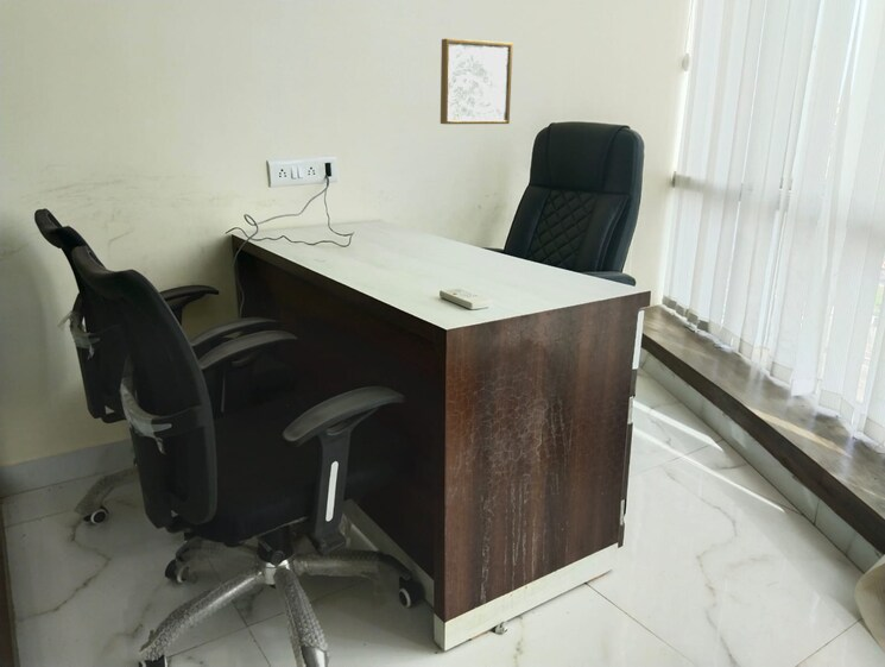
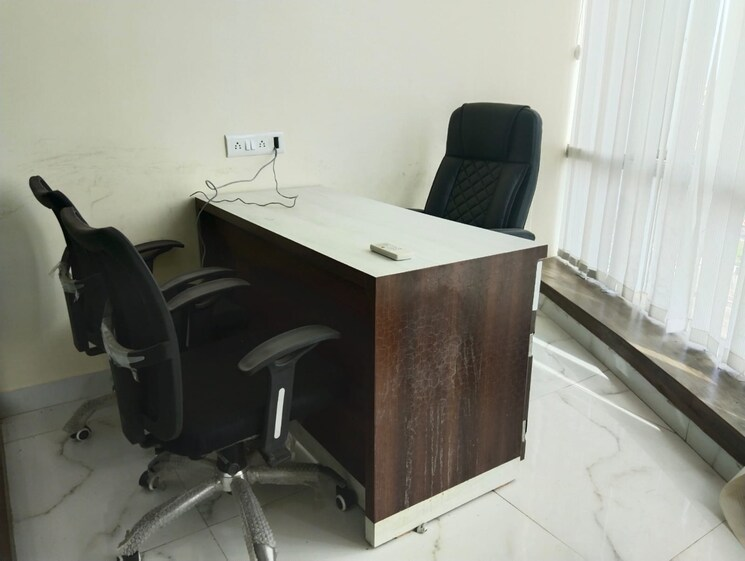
- wall art [440,38,514,125]
